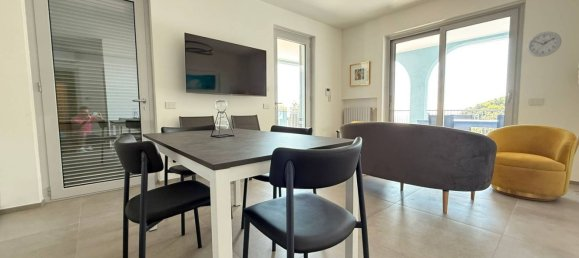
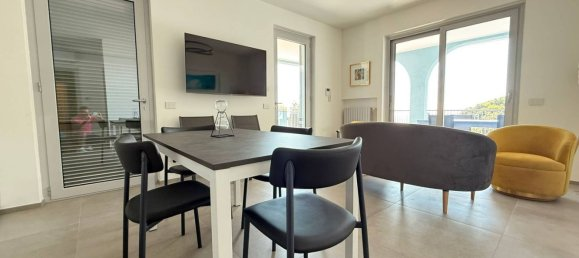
- wall clock [526,31,562,58]
